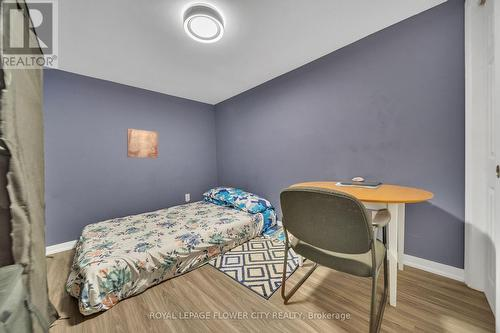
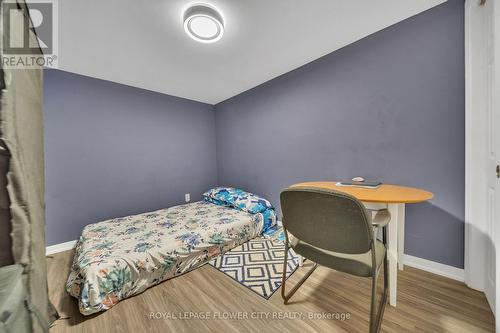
- wall art [126,128,159,159]
